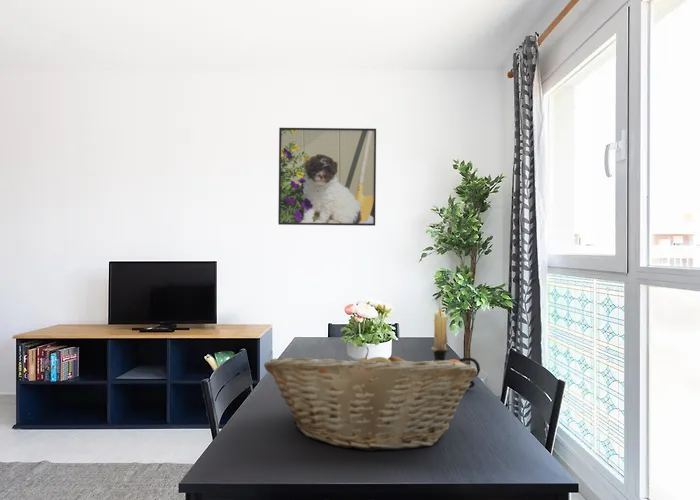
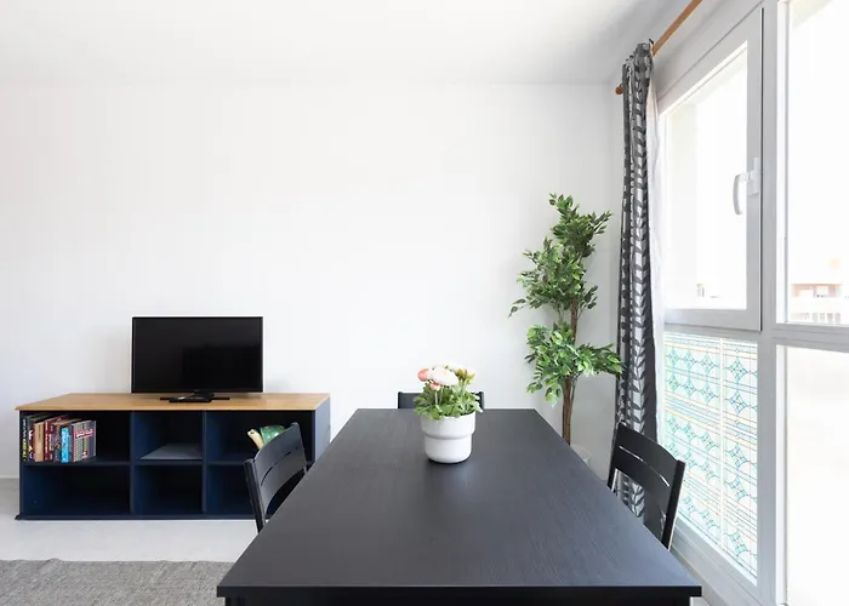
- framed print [277,127,377,227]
- candle holder [430,298,481,389]
- fruit basket [263,346,477,452]
